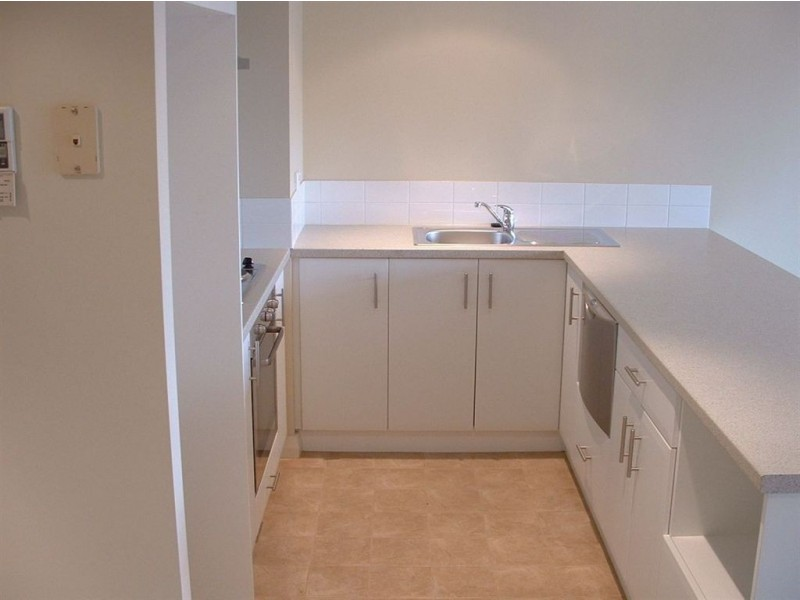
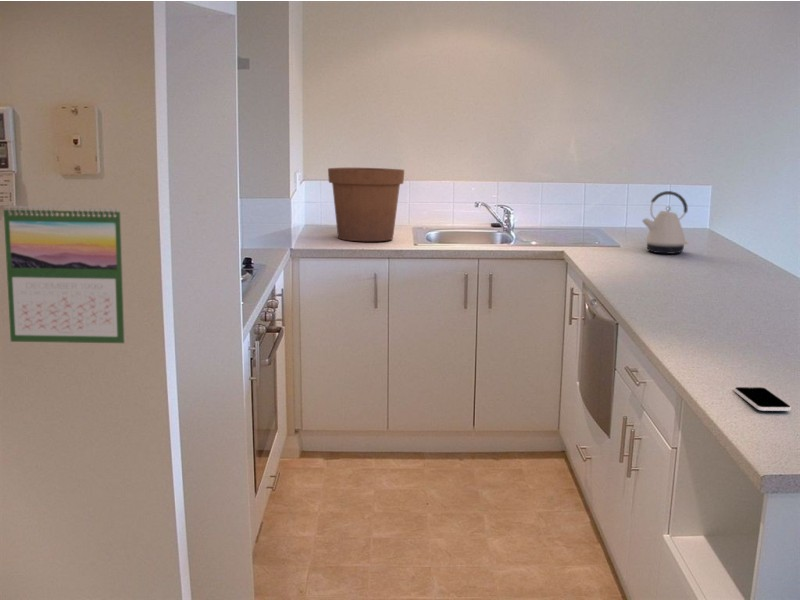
+ smartphone [733,386,792,412]
+ flower pot [327,167,405,242]
+ calendar [3,203,126,344]
+ kettle [641,190,689,255]
